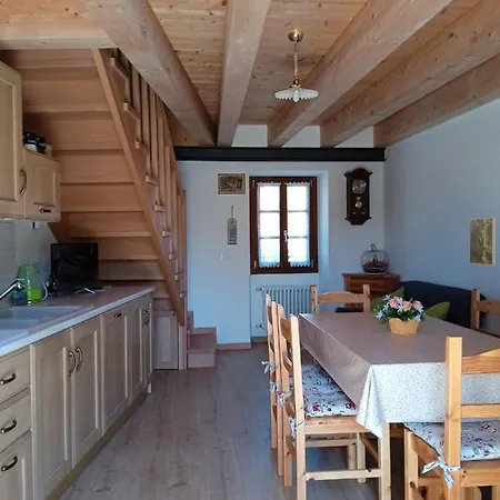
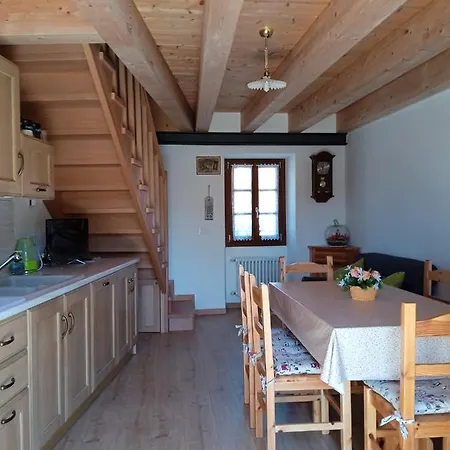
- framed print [468,217,498,267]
